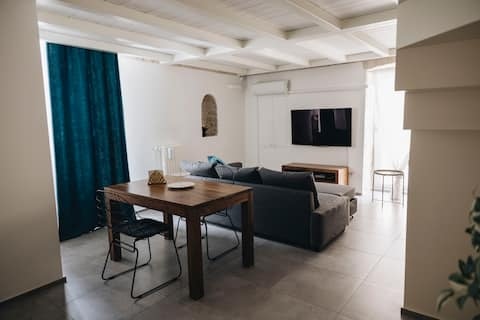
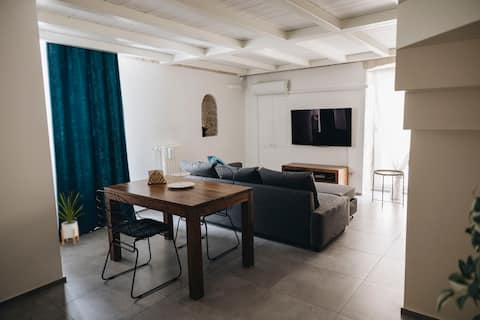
+ house plant [55,190,84,246]
